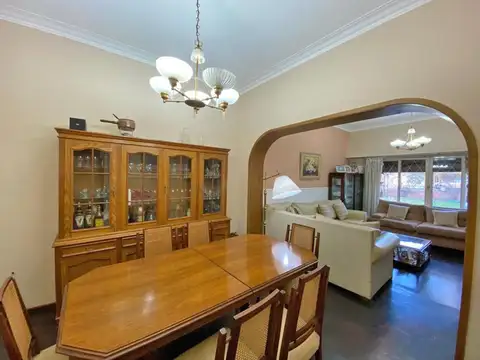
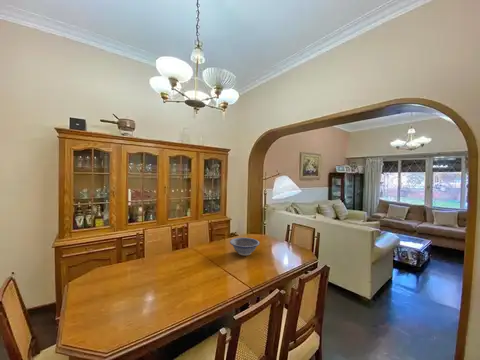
+ decorative bowl [229,237,261,256]
